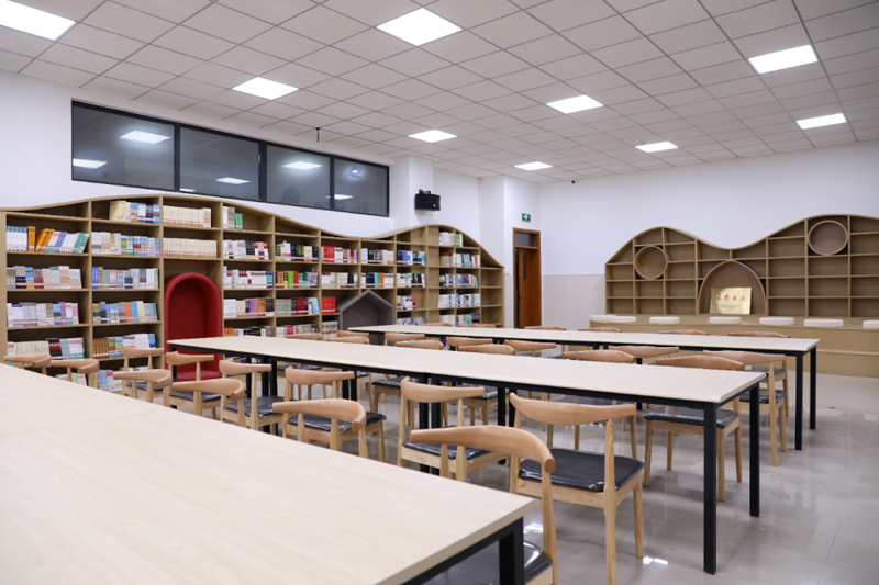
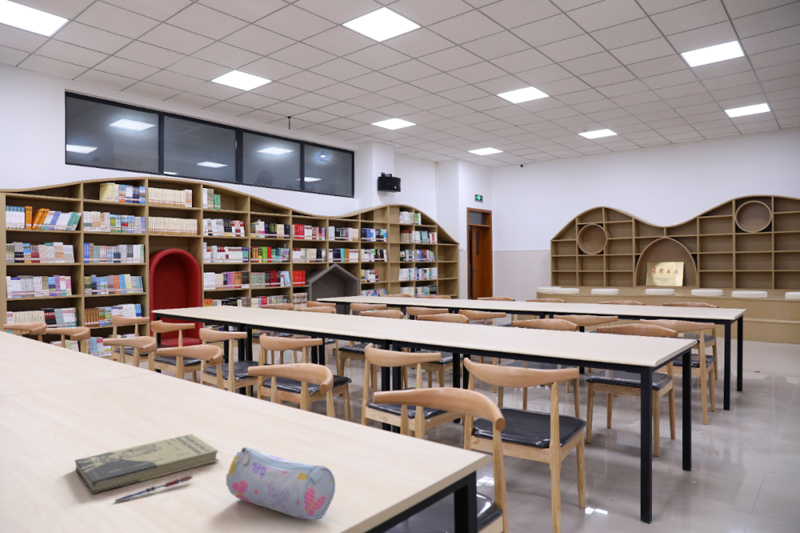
+ pencil case [225,446,336,521]
+ pen [114,474,194,504]
+ book [74,433,220,495]
